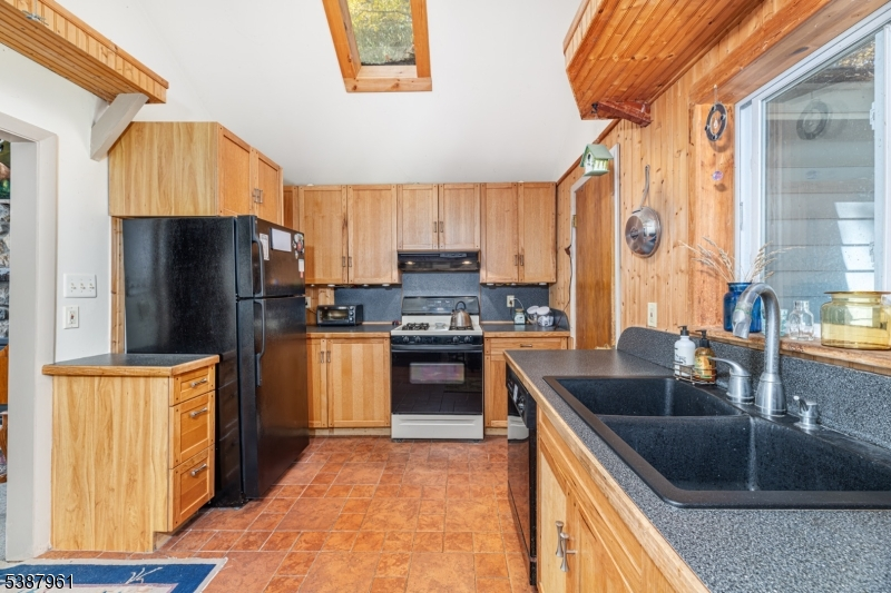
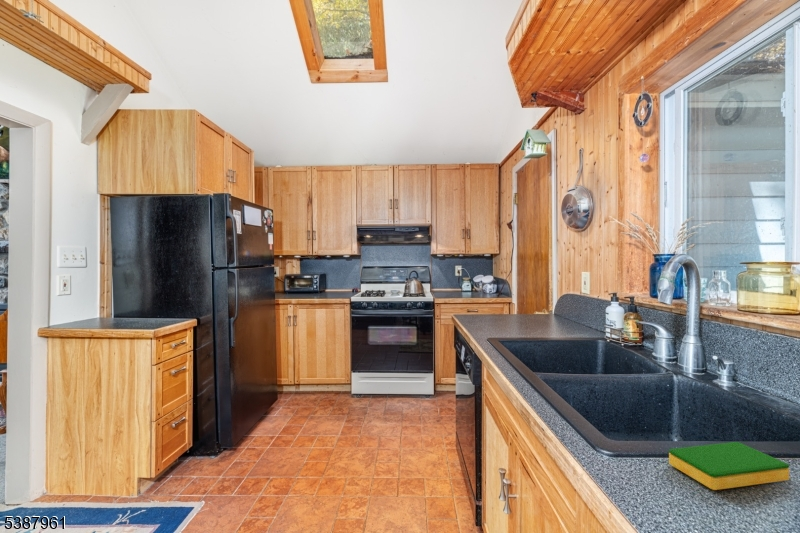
+ dish sponge [668,441,790,491]
